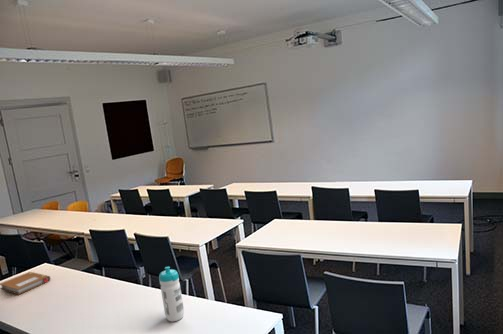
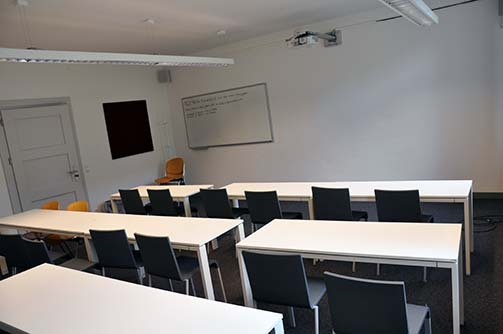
- water bottle [158,265,185,322]
- notebook [0,271,51,296]
